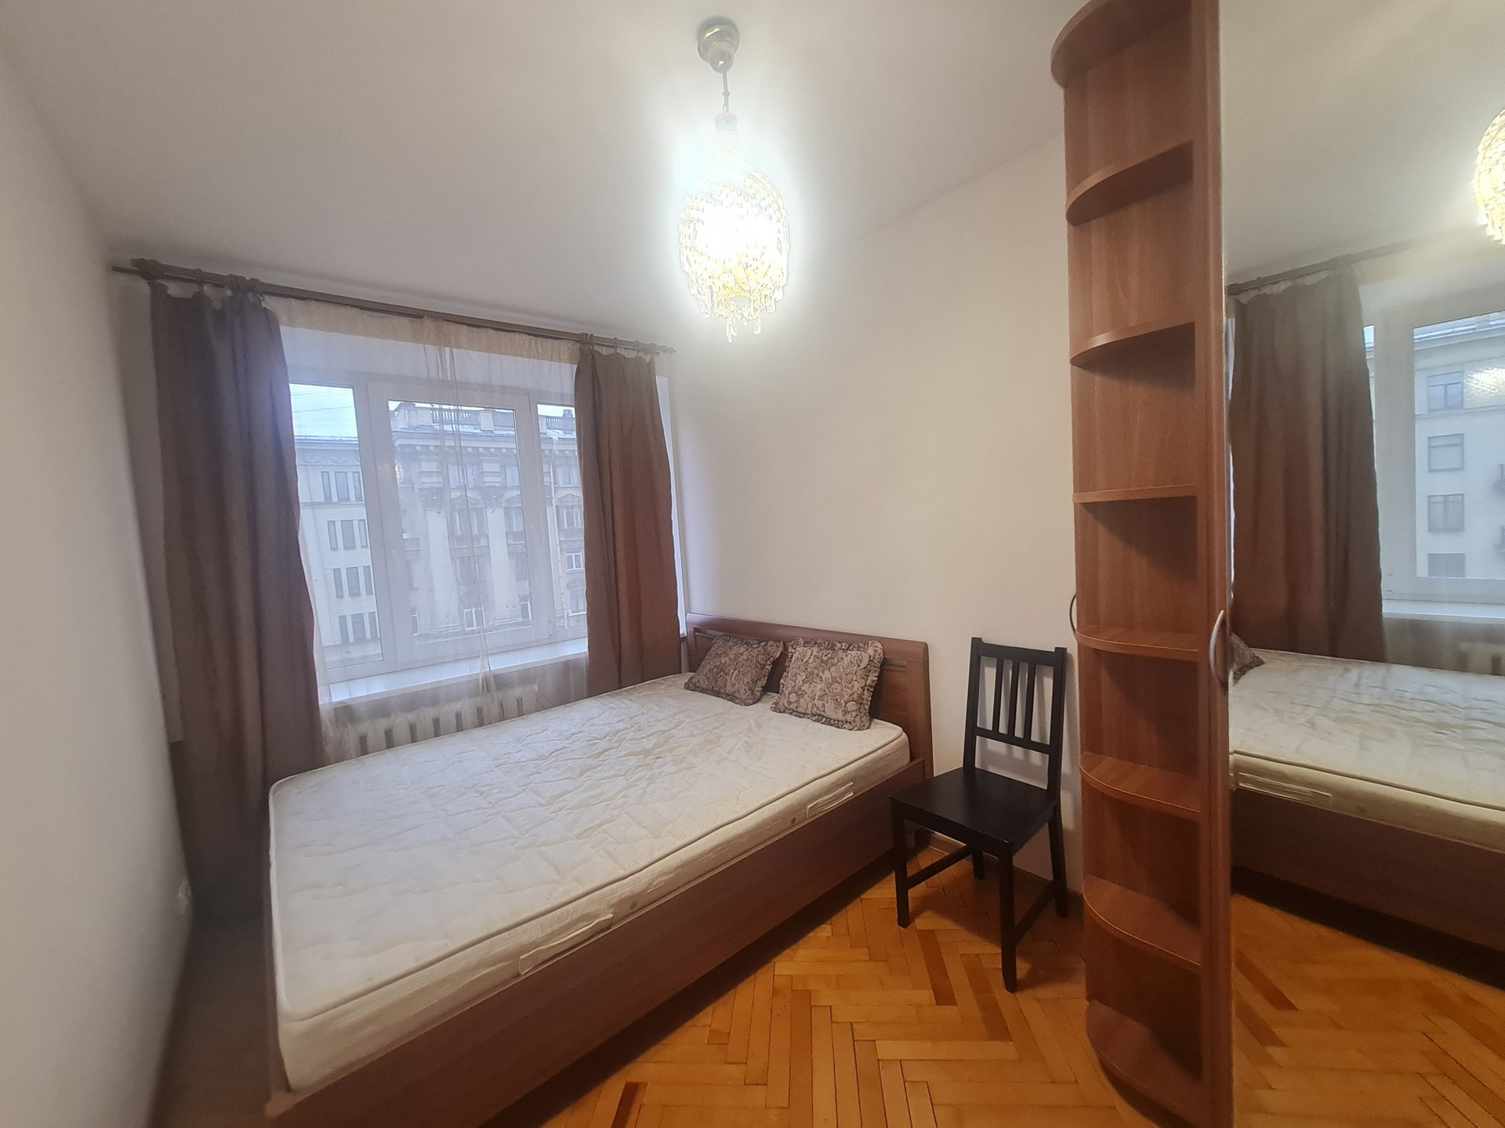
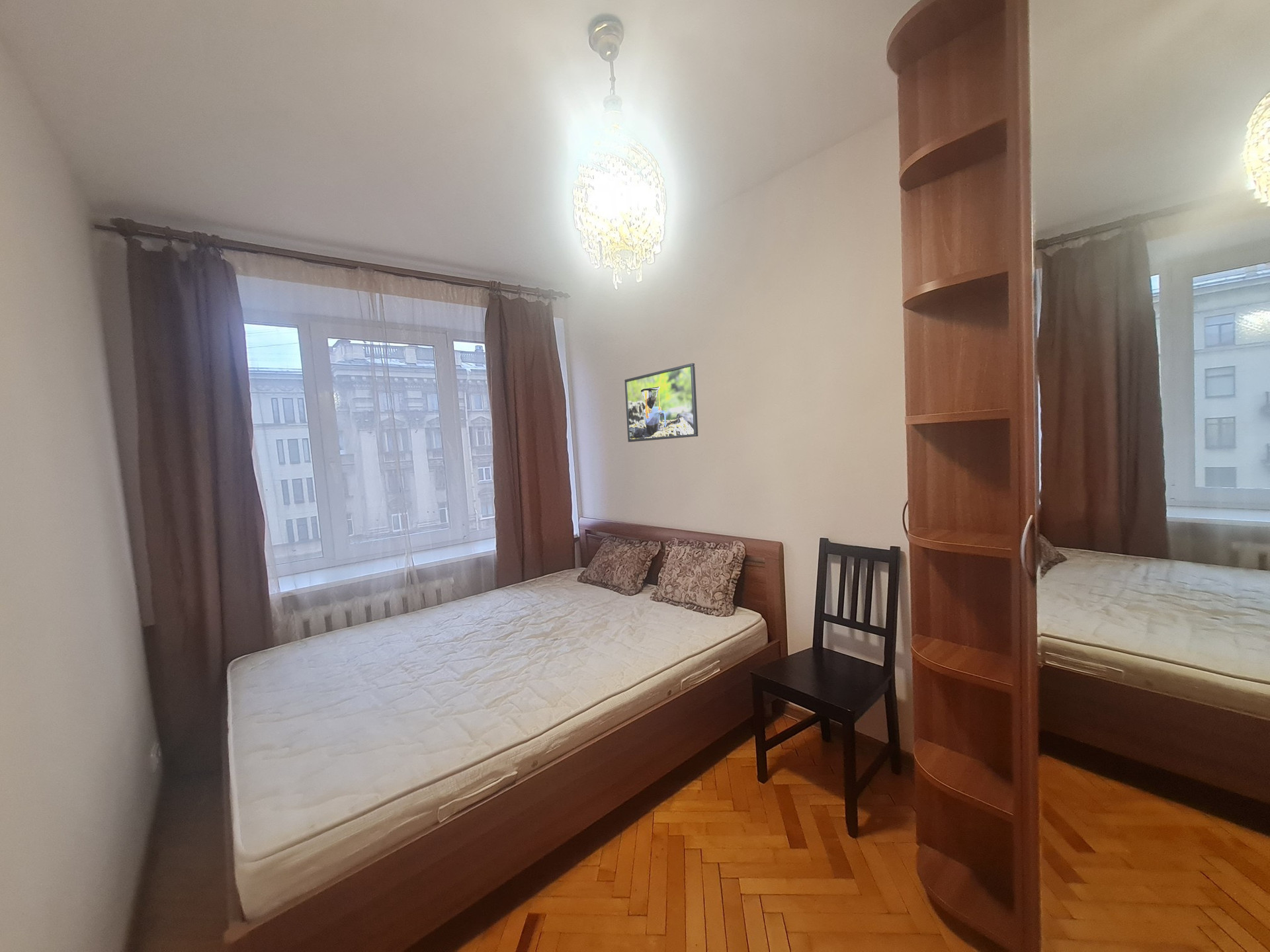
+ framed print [624,362,698,443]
